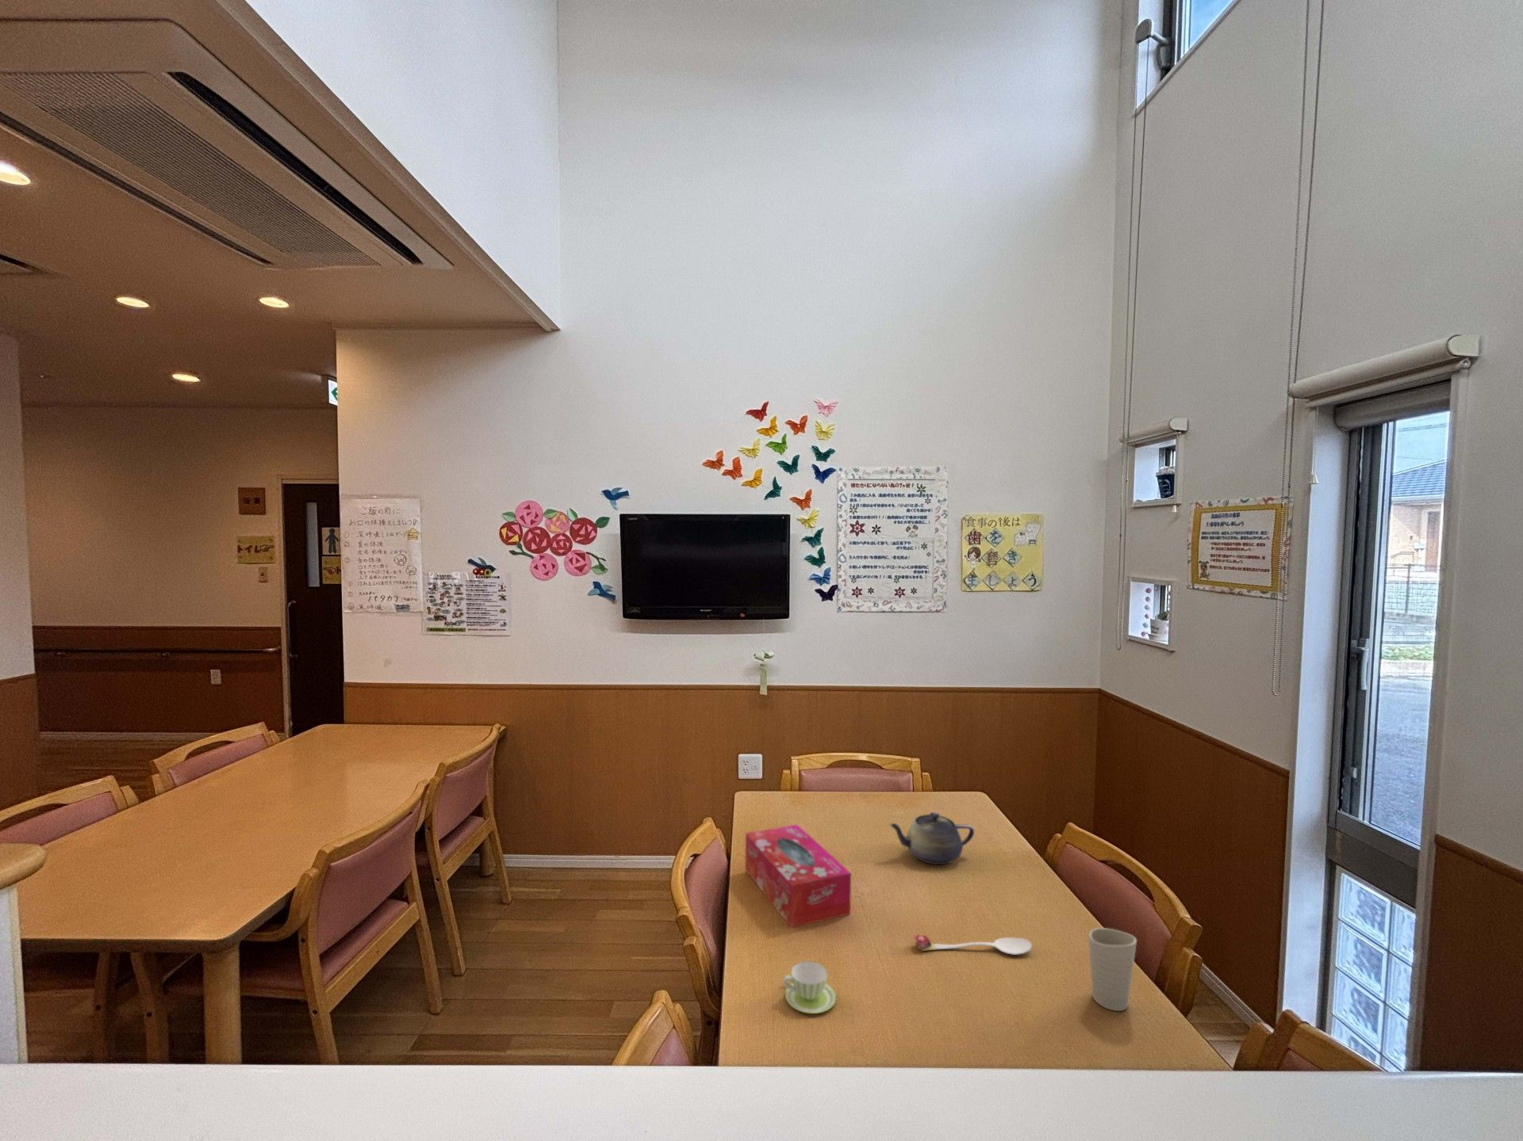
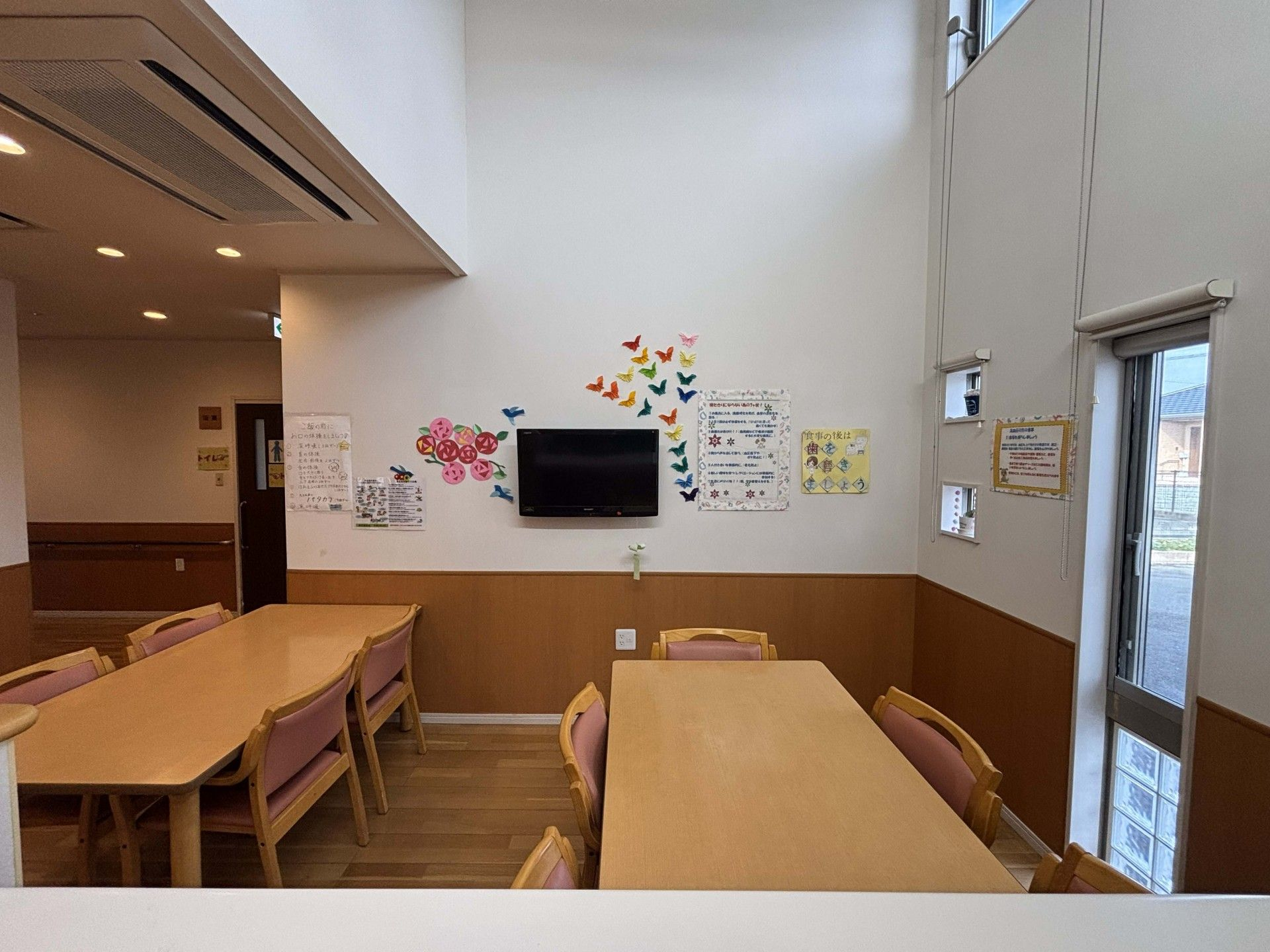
- cup [782,960,837,1014]
- spoon [913,934,1033,955]
- cup [1088,926,1138,1012]
- tissue box [744,823,851,928]
- teapot [887,811,975,865]
